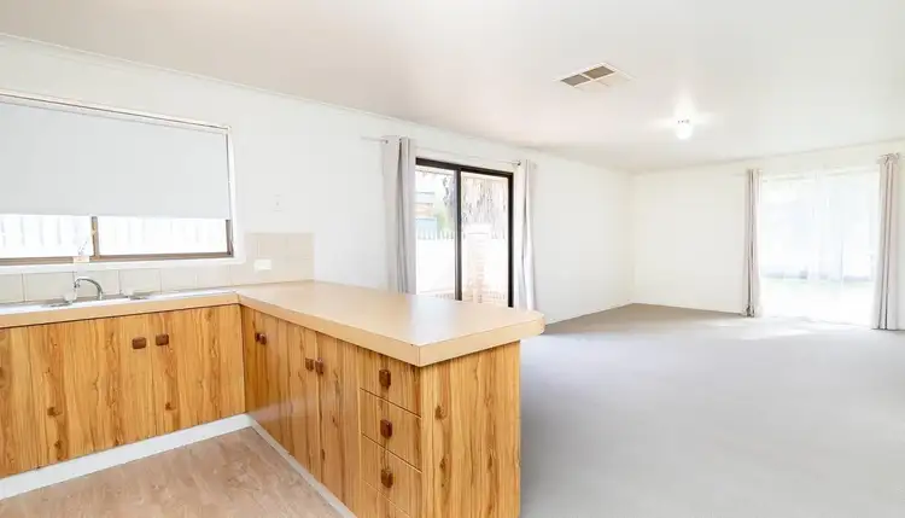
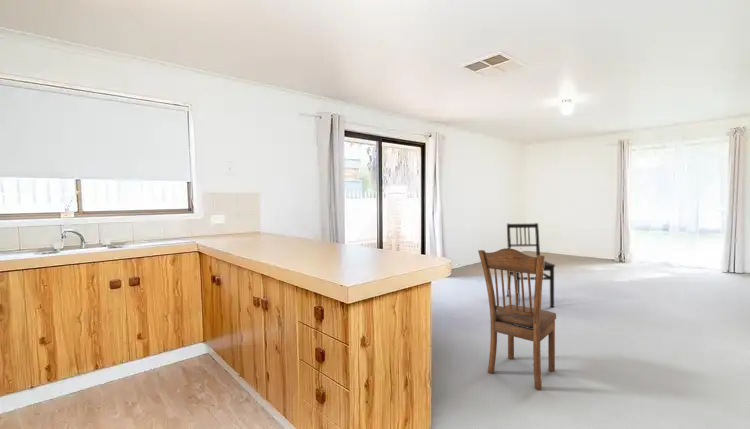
+ dining chair [506,222,556,308]
+ dining chair [477,247,557,391]
